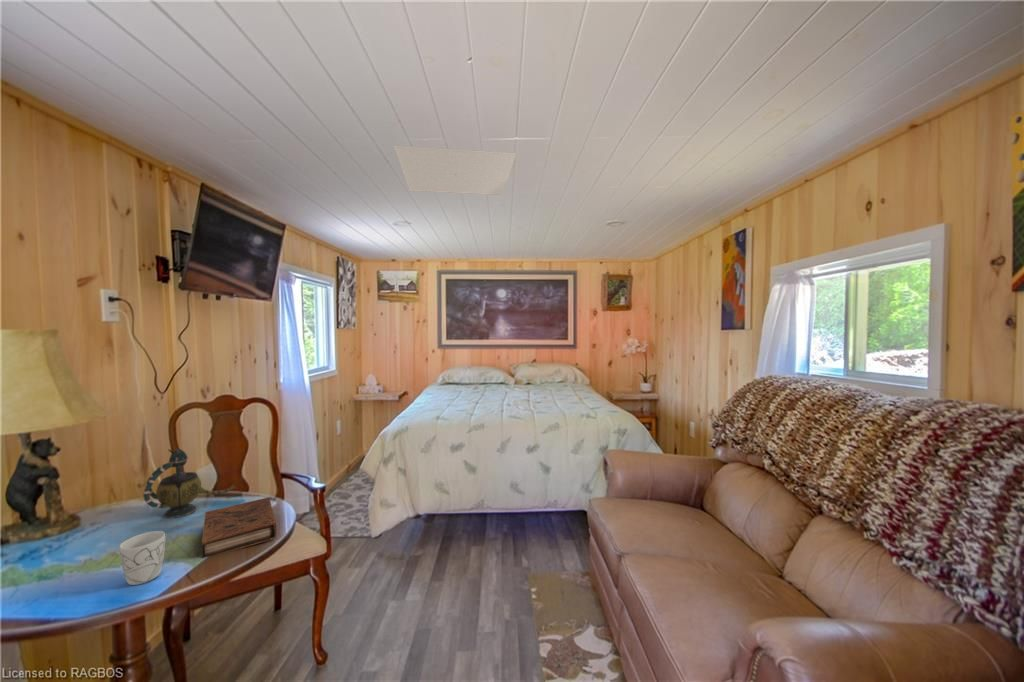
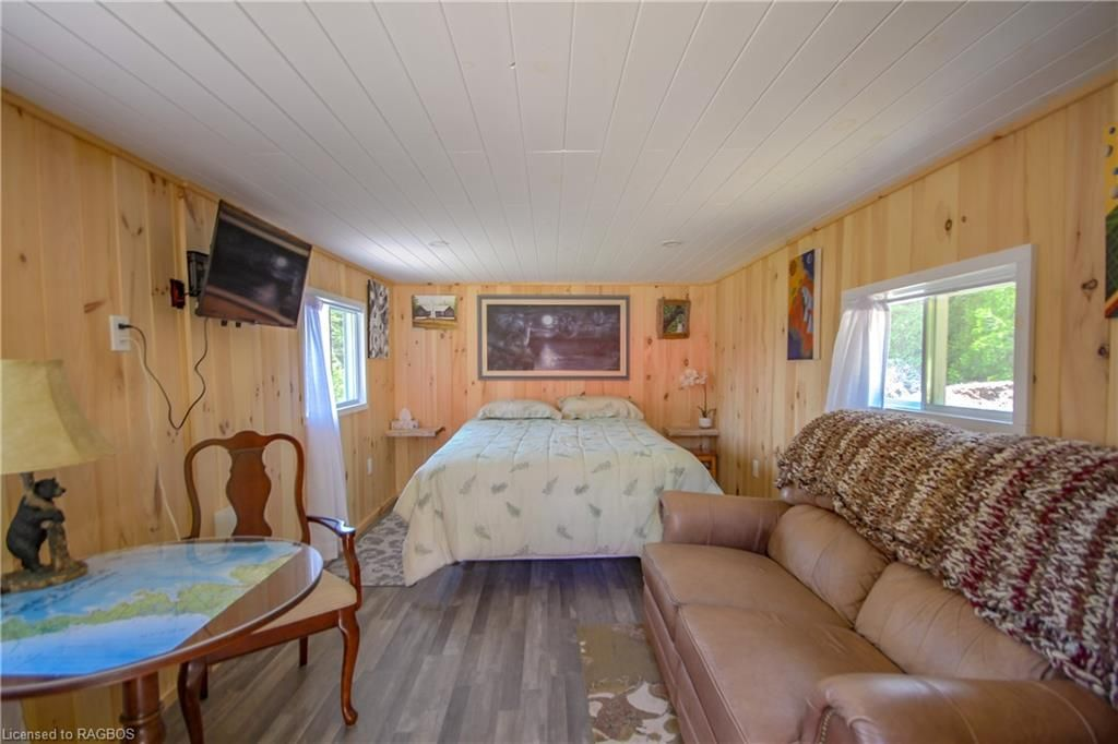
- teapot [142,448,236,519]
- ceiling light [393,145,517,196]
- book [201,496,278,559]
- mug [119,530,166,586]
